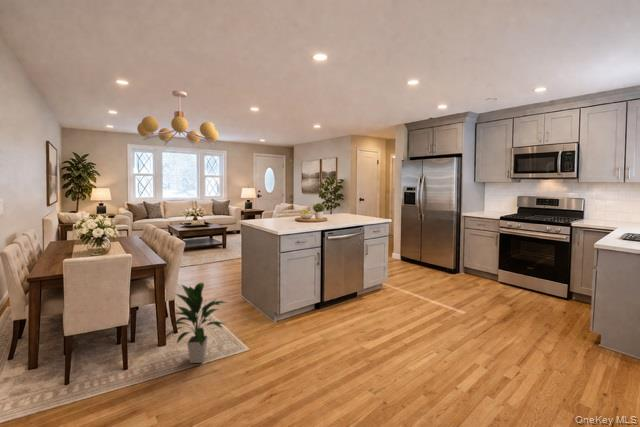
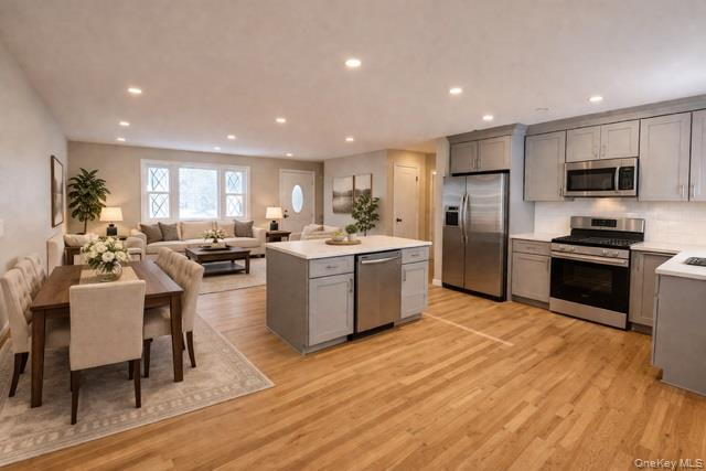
- indoor plant [162,281,229,364]
- chandelier [136,89,220,148]
